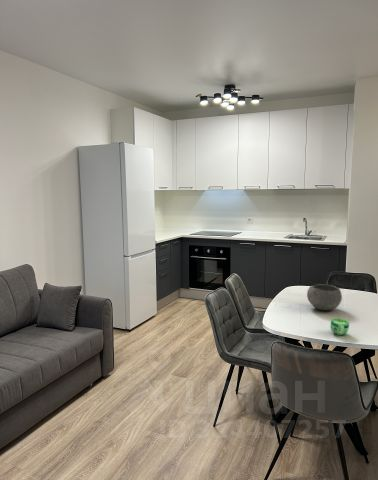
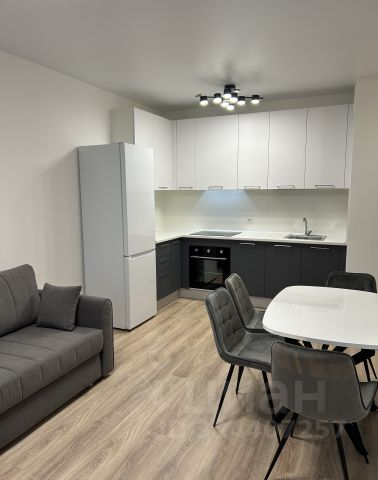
- cup [330,317,350,336]
- bowl [306,283,343,311]
